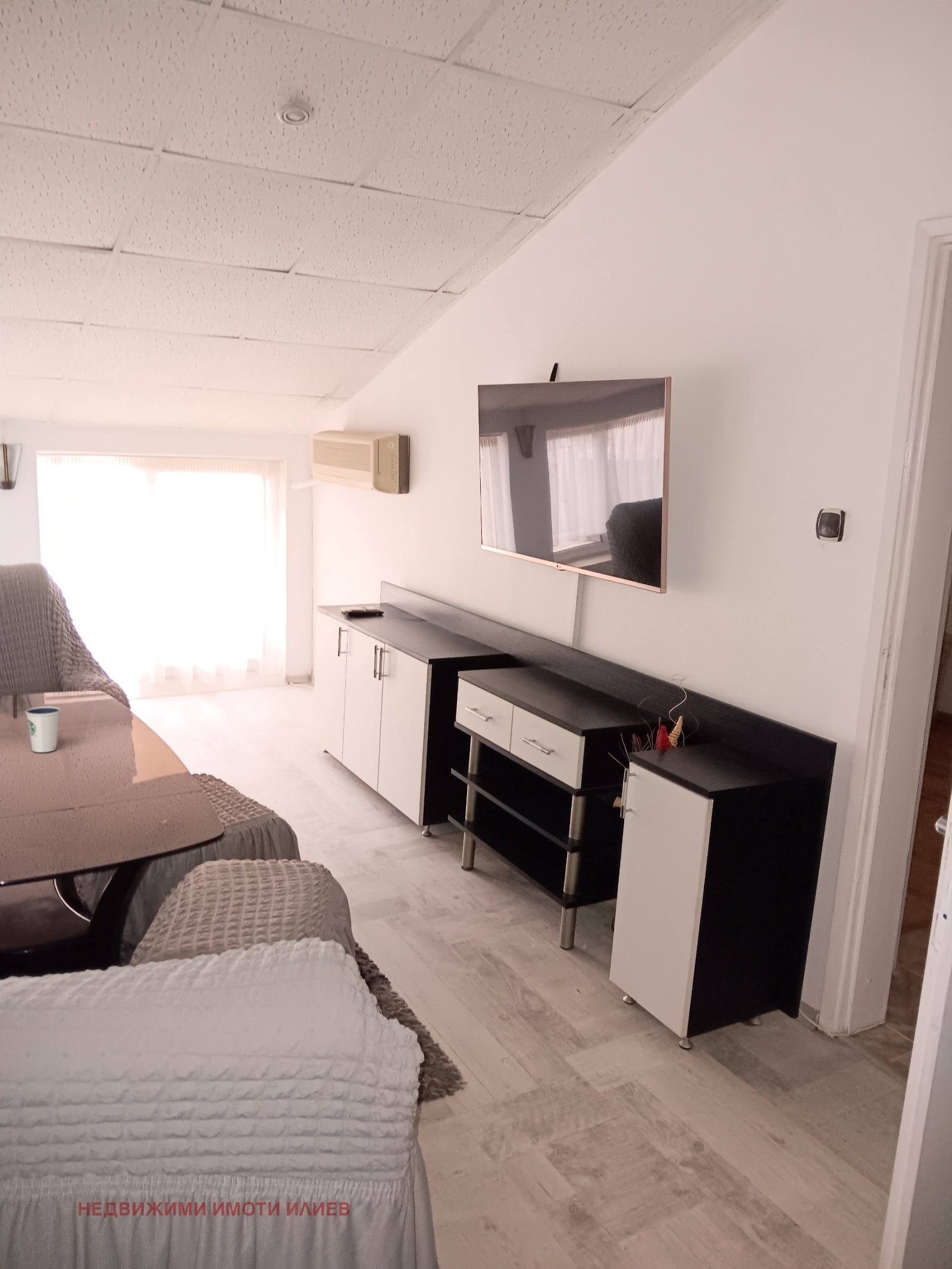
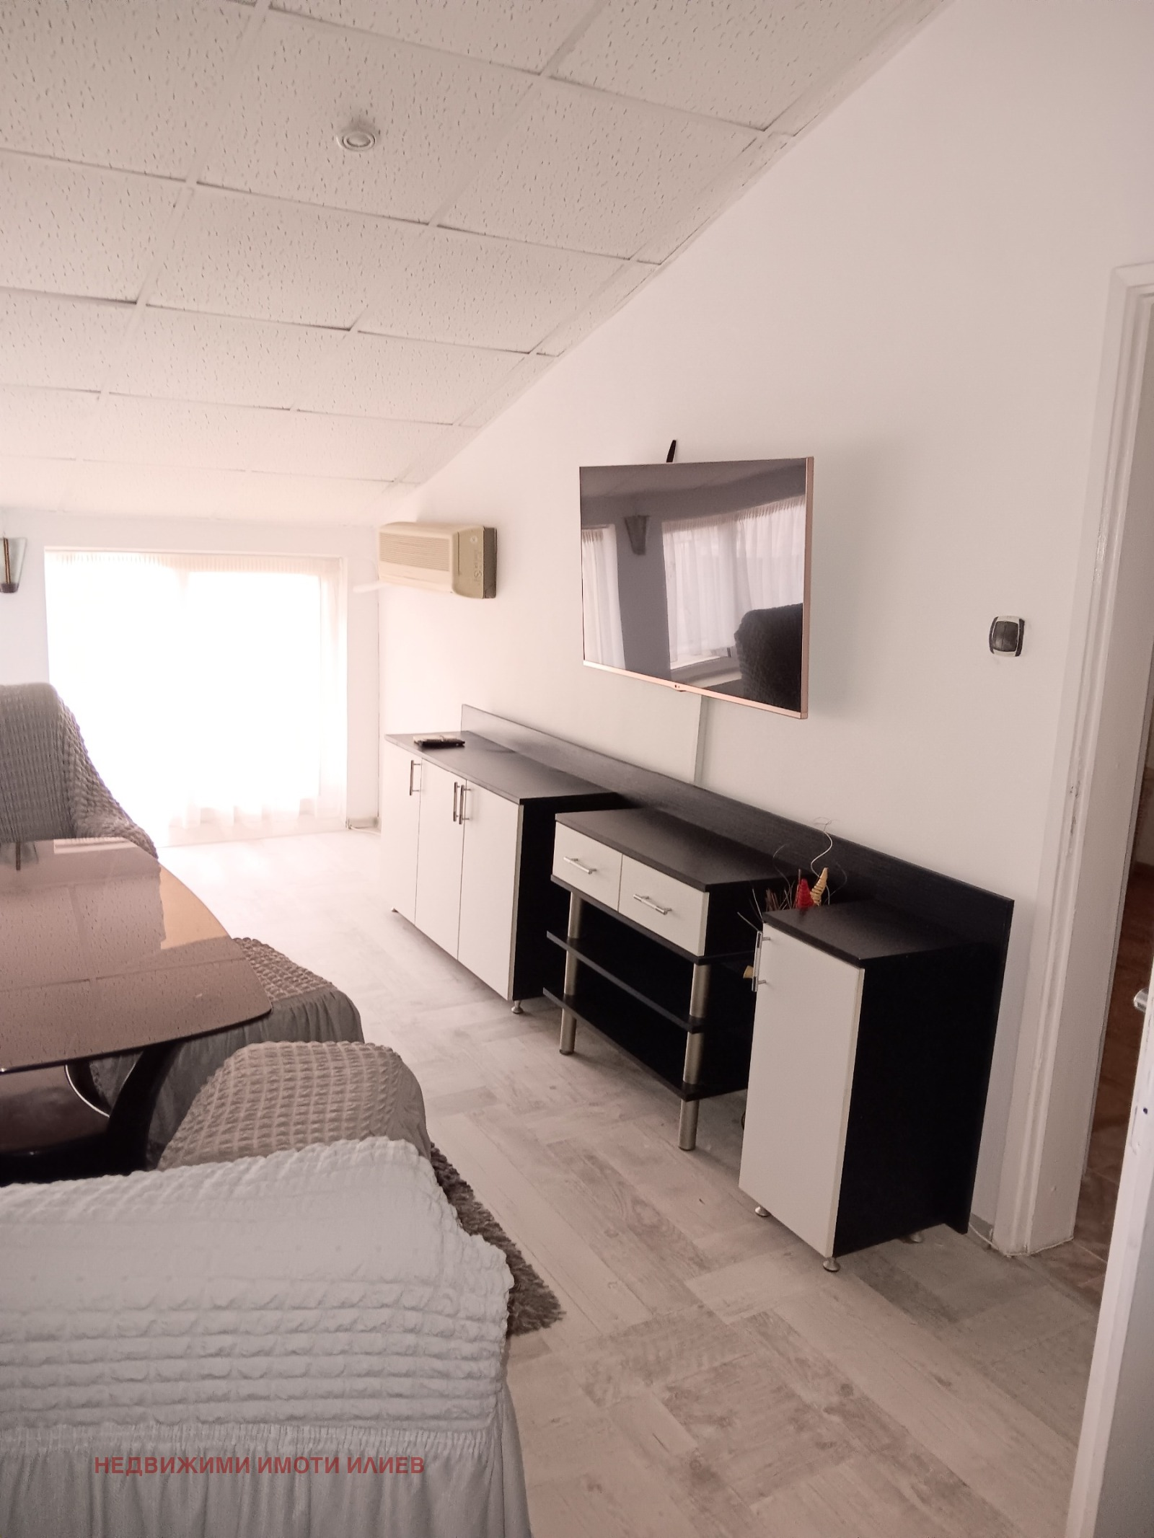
- dixie cup [25,706,61,753]
